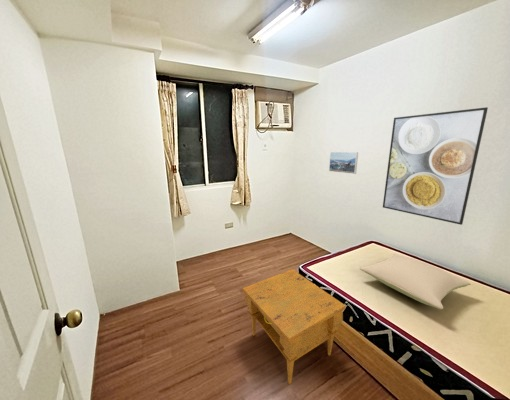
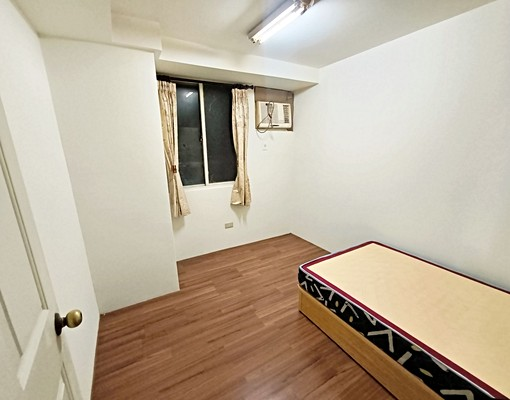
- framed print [382,106,489,226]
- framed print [328,151,359,175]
- pillow [359,253,472,310]
- nightstand [242,268,347,386]
